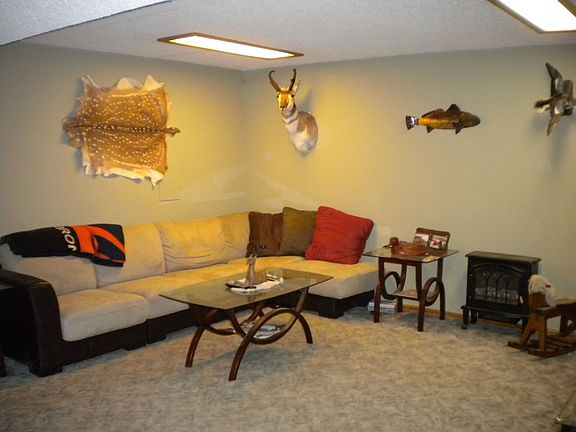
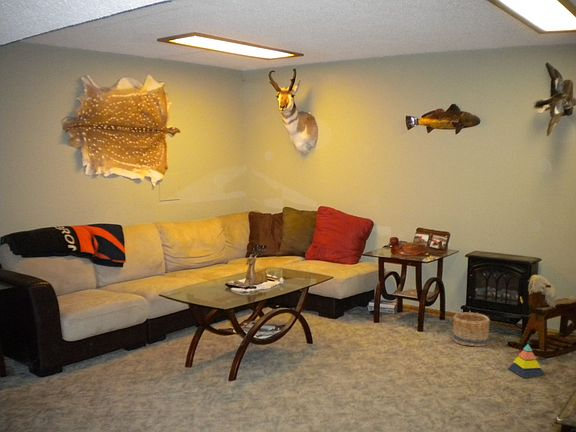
+ basket [452,311,491,348]
+ stacking toy [507,343,546,379]
